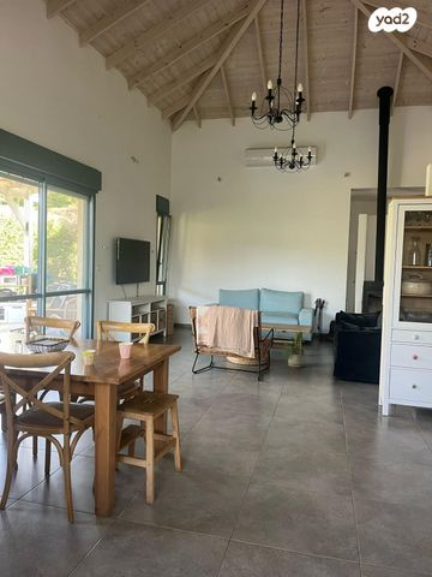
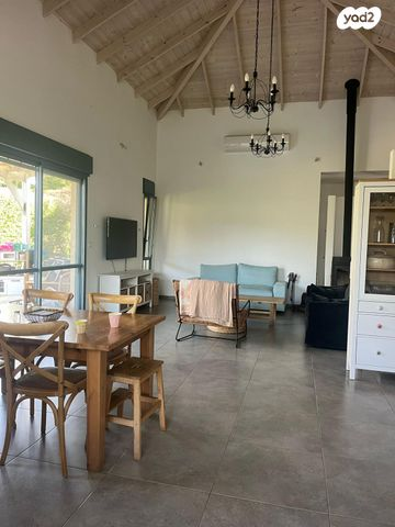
- house plant [282,331,307,368]
